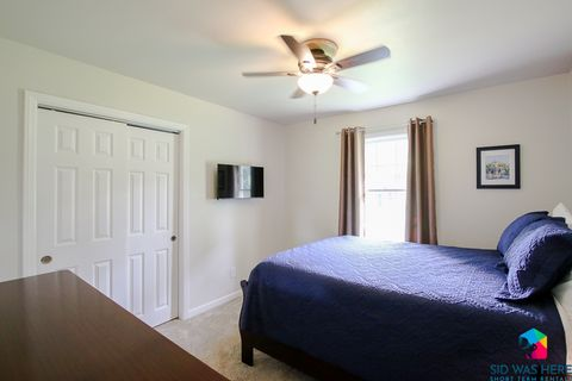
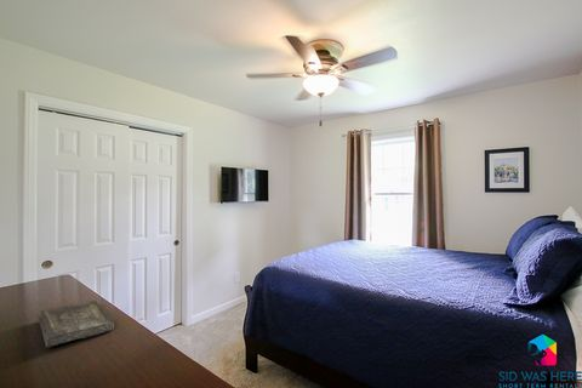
+ book [36,299,115,349]
